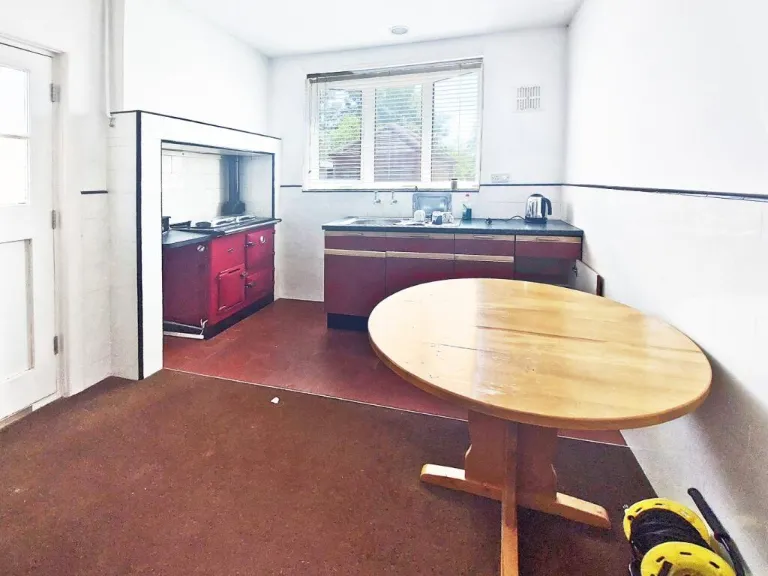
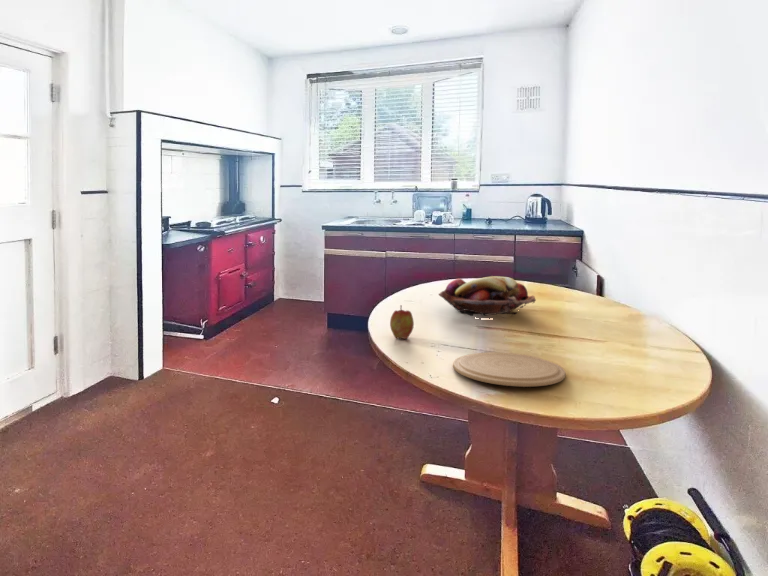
+ apple [389,304,415,340]
+ plate [452,351,566,388]
+ fruit basket [438,275,537,319]
